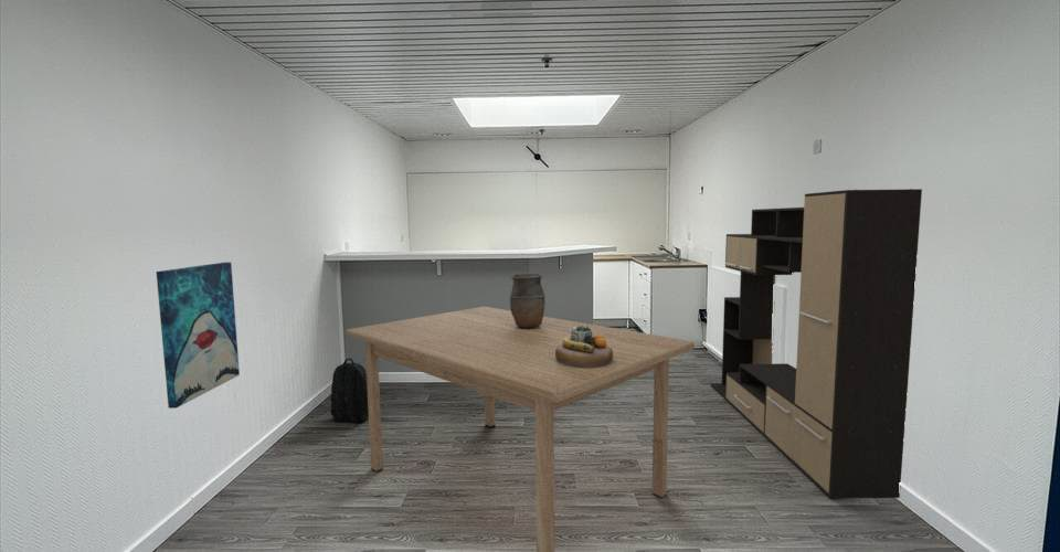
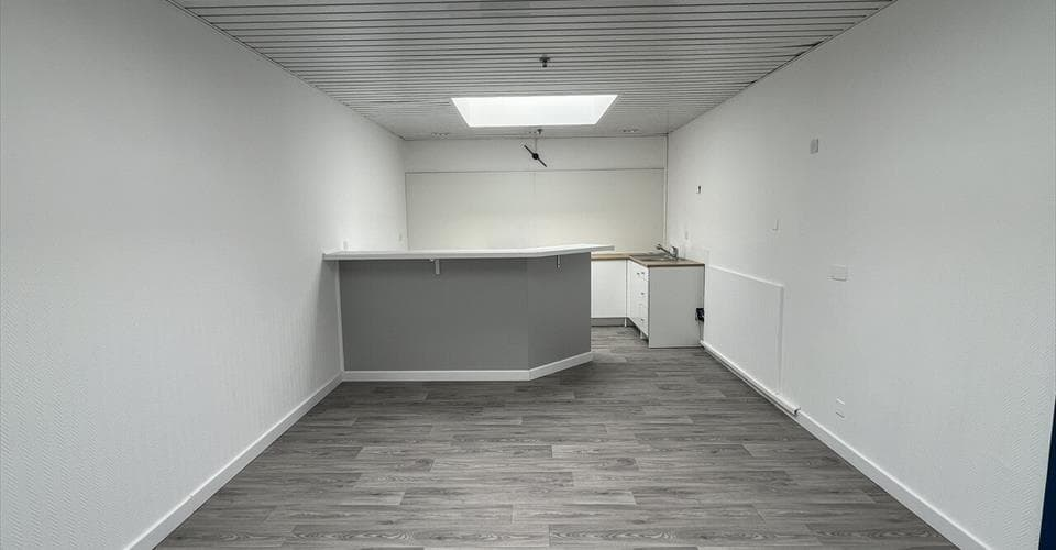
- table [346,306,696,552]
- decorative bowl [555,326,613,368]
- media console [709,188,923,499]
- vase [509,272,547,328]
- backpack [329,357,369,424]
- wall art [156,262,241,410]
